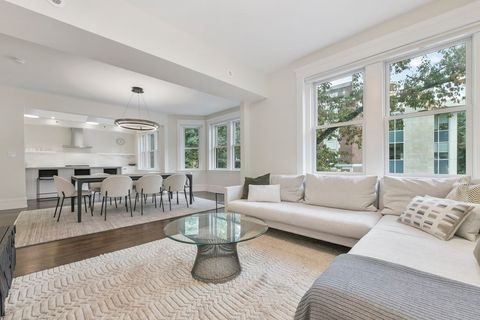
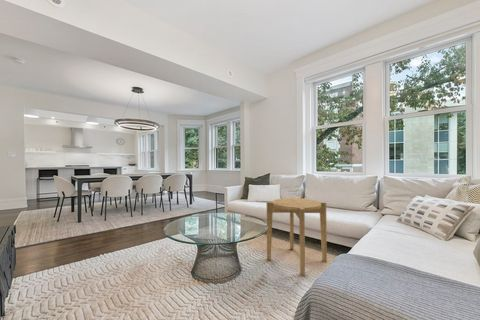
+ side table [266,196,328,277]
